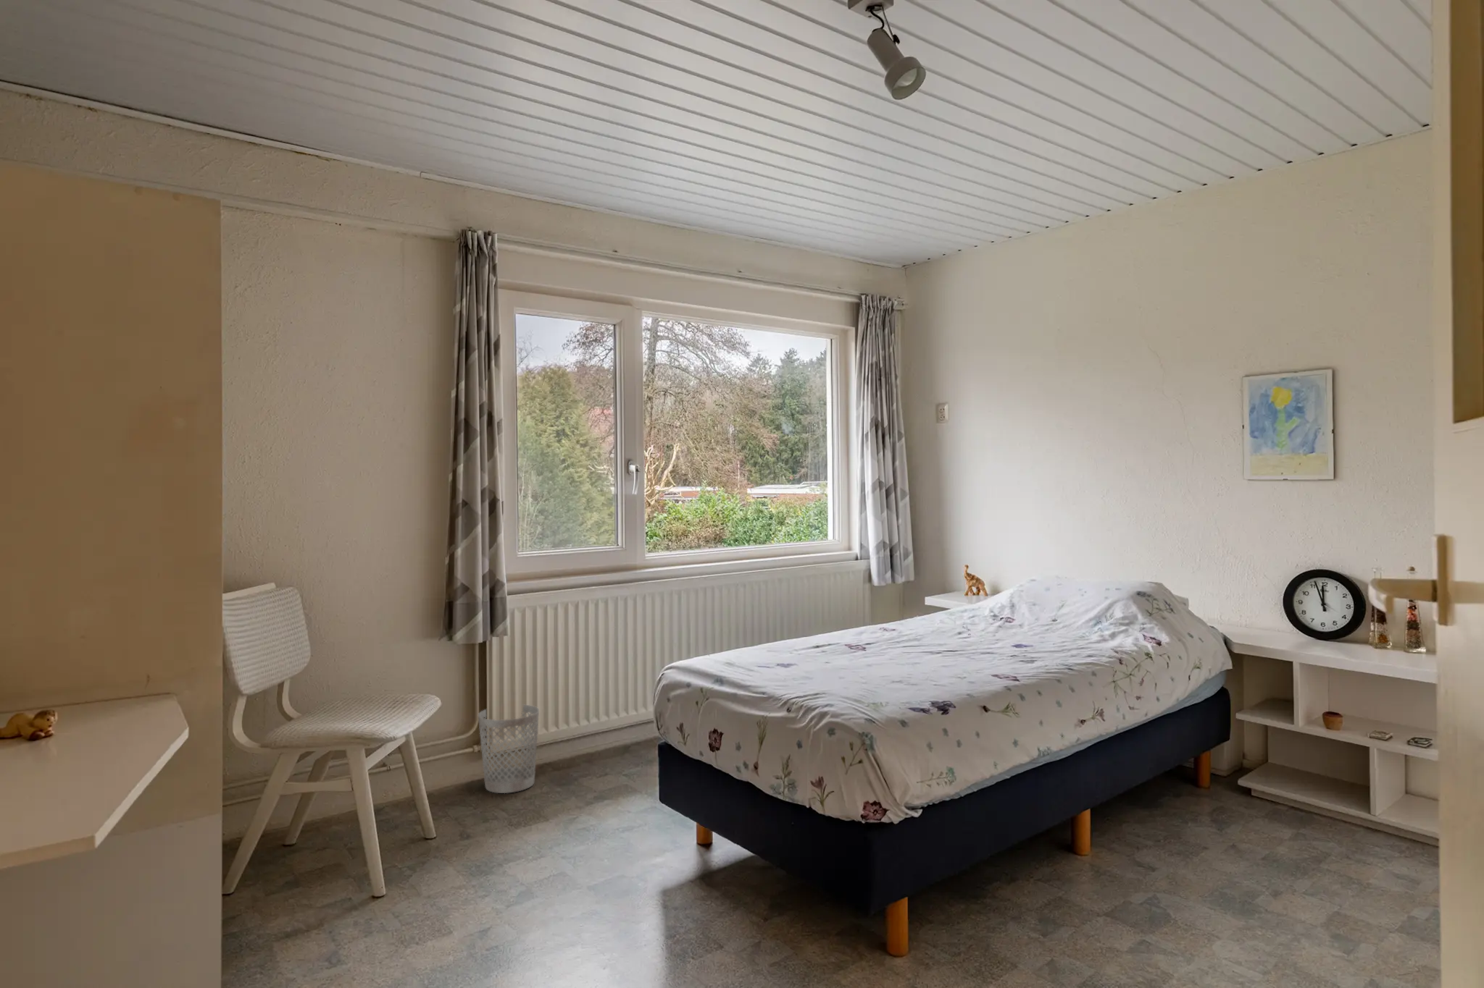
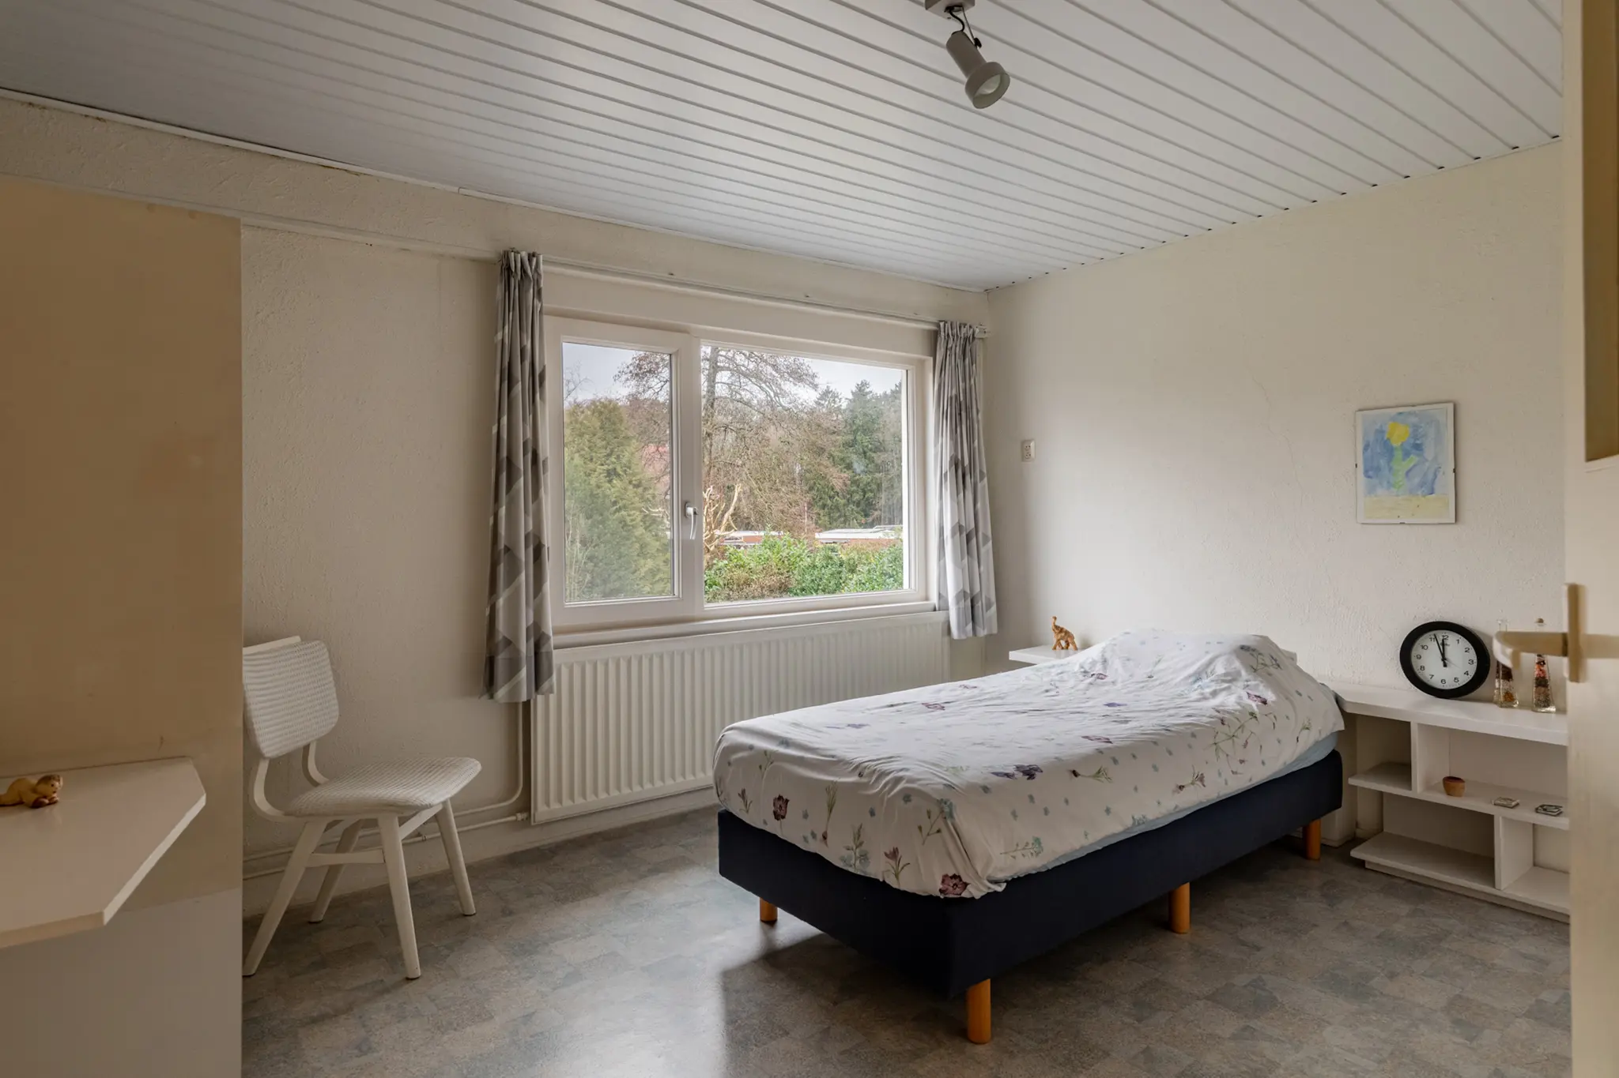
- wastebasket [478,705,540,794]
